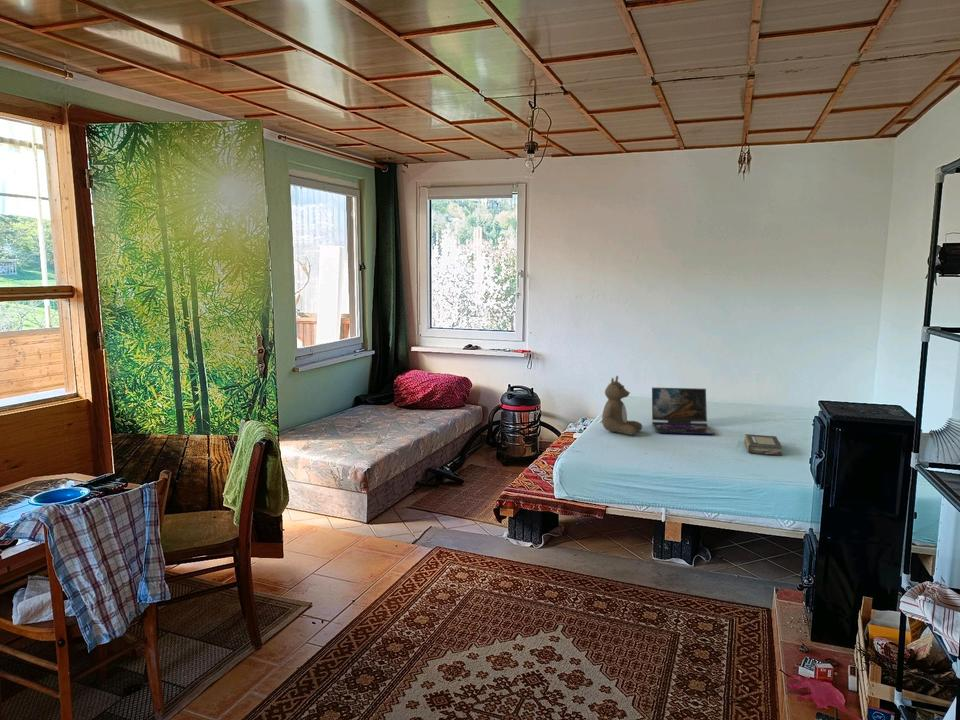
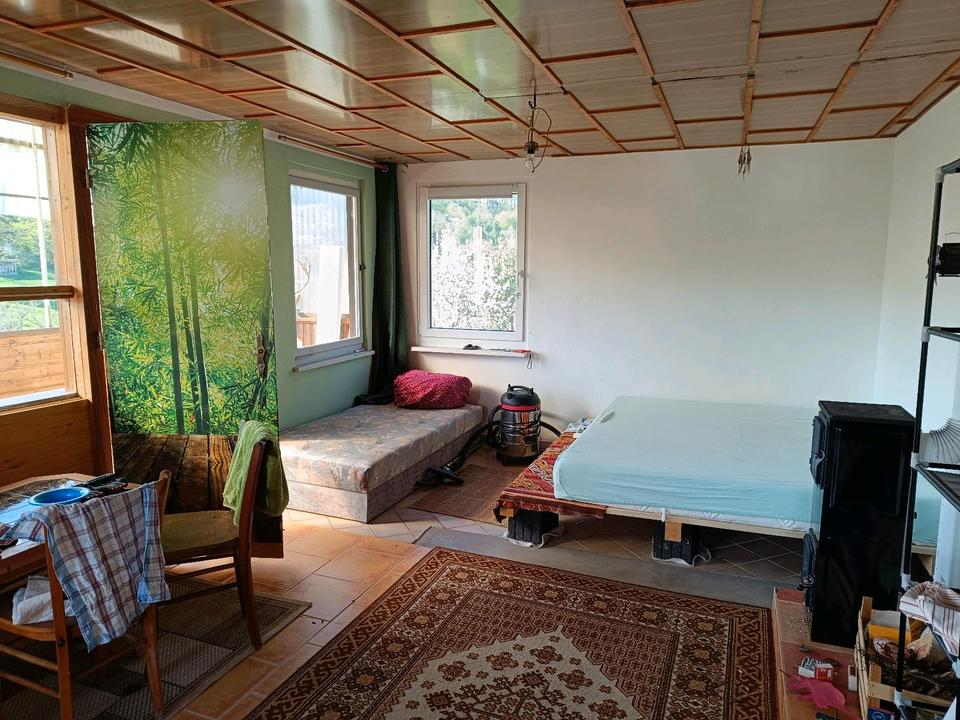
- laptop [651,386,716,436]
- teddy bear [601,375,643,436]
- book [743,433,783,457]
